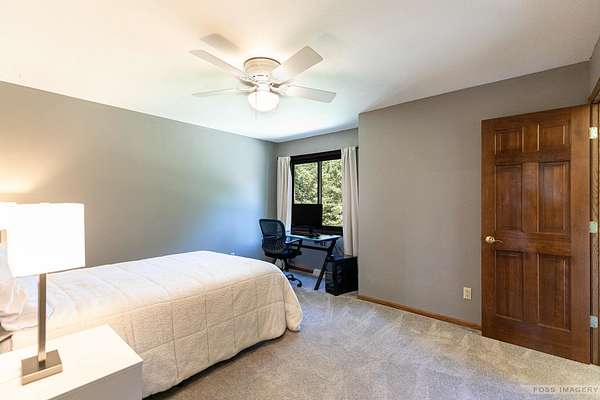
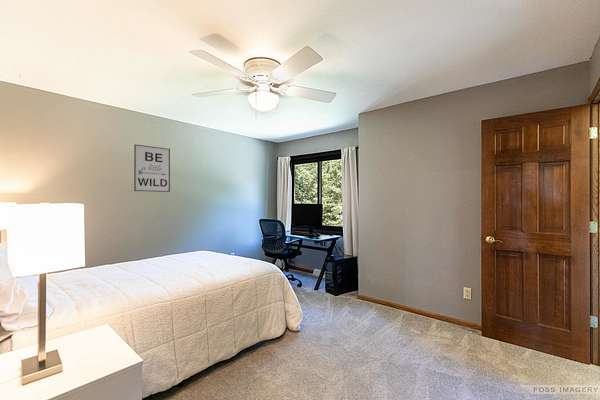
+ wall art [133,143,171,193]
